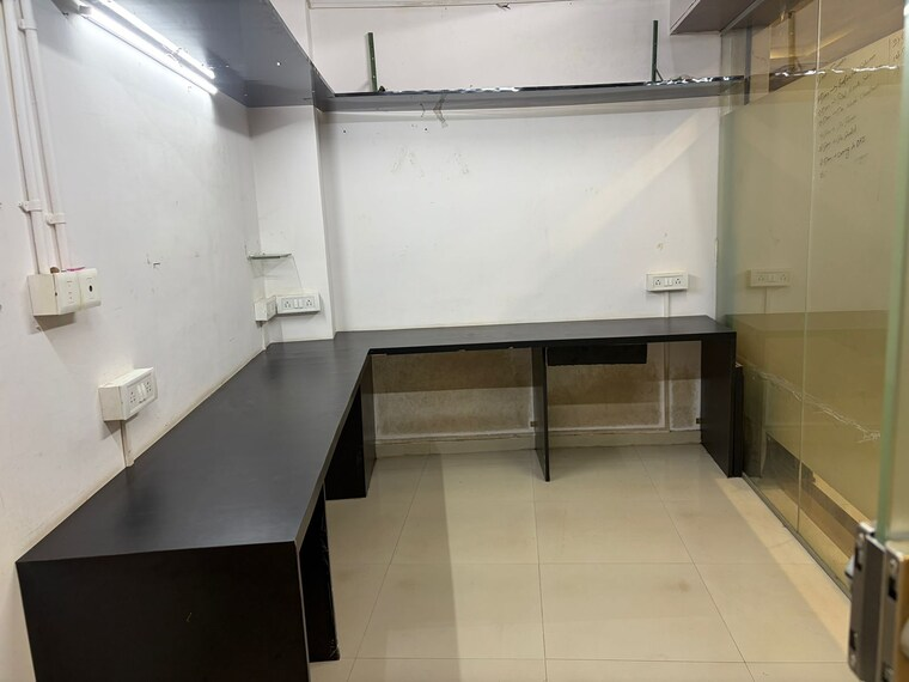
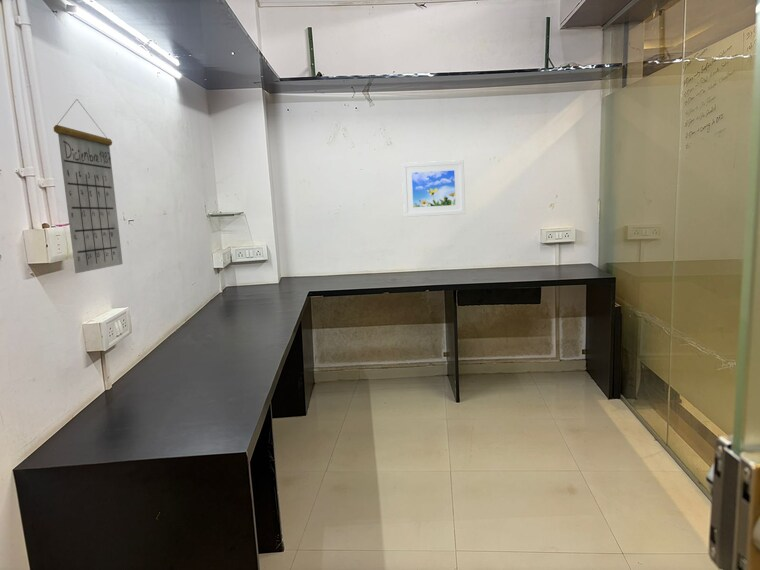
+ calendar [52,98,124,274]
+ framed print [401,159,466,218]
